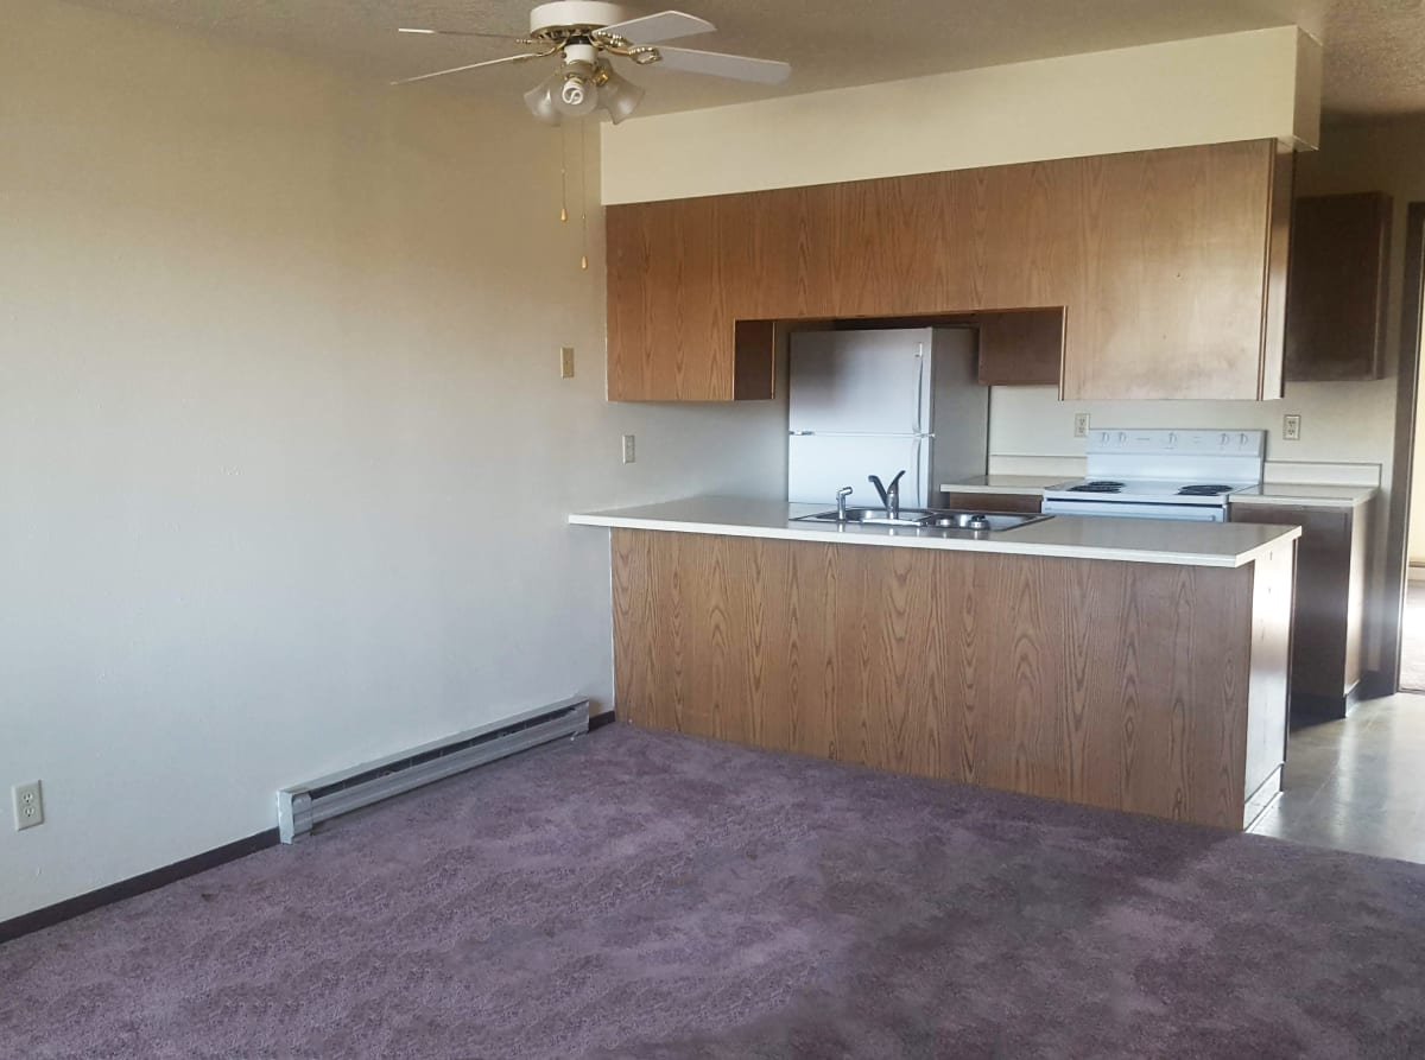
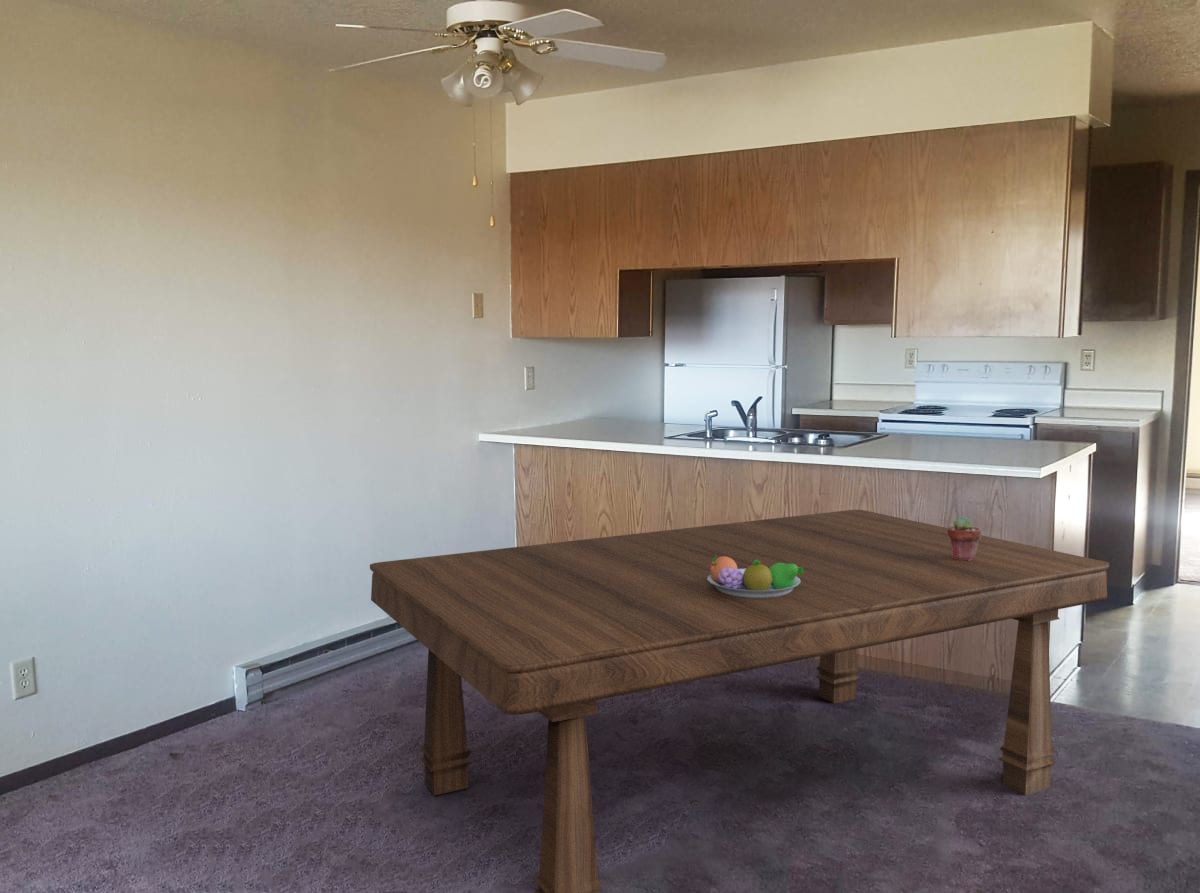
+ potted succulent [947,515,982,561]
+ fruit bowl [708,556,803,598]
+ dining table [369,509,1110,893]
